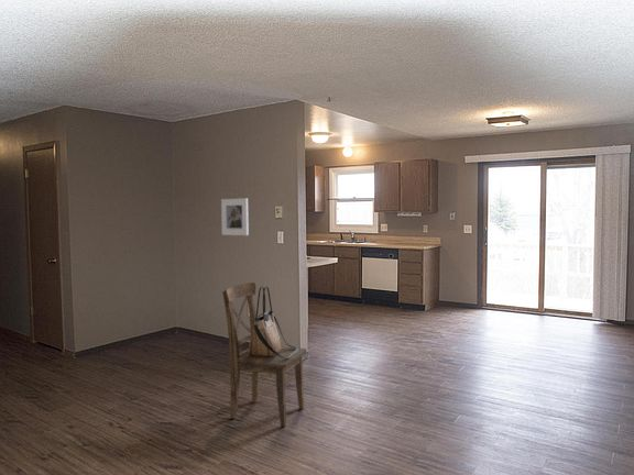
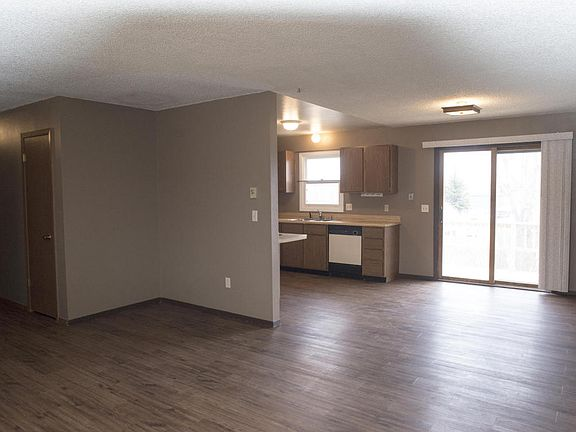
- tote bag [248,286,299,358]
- dining chair [221,281,308,428]
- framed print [220,197,250,236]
